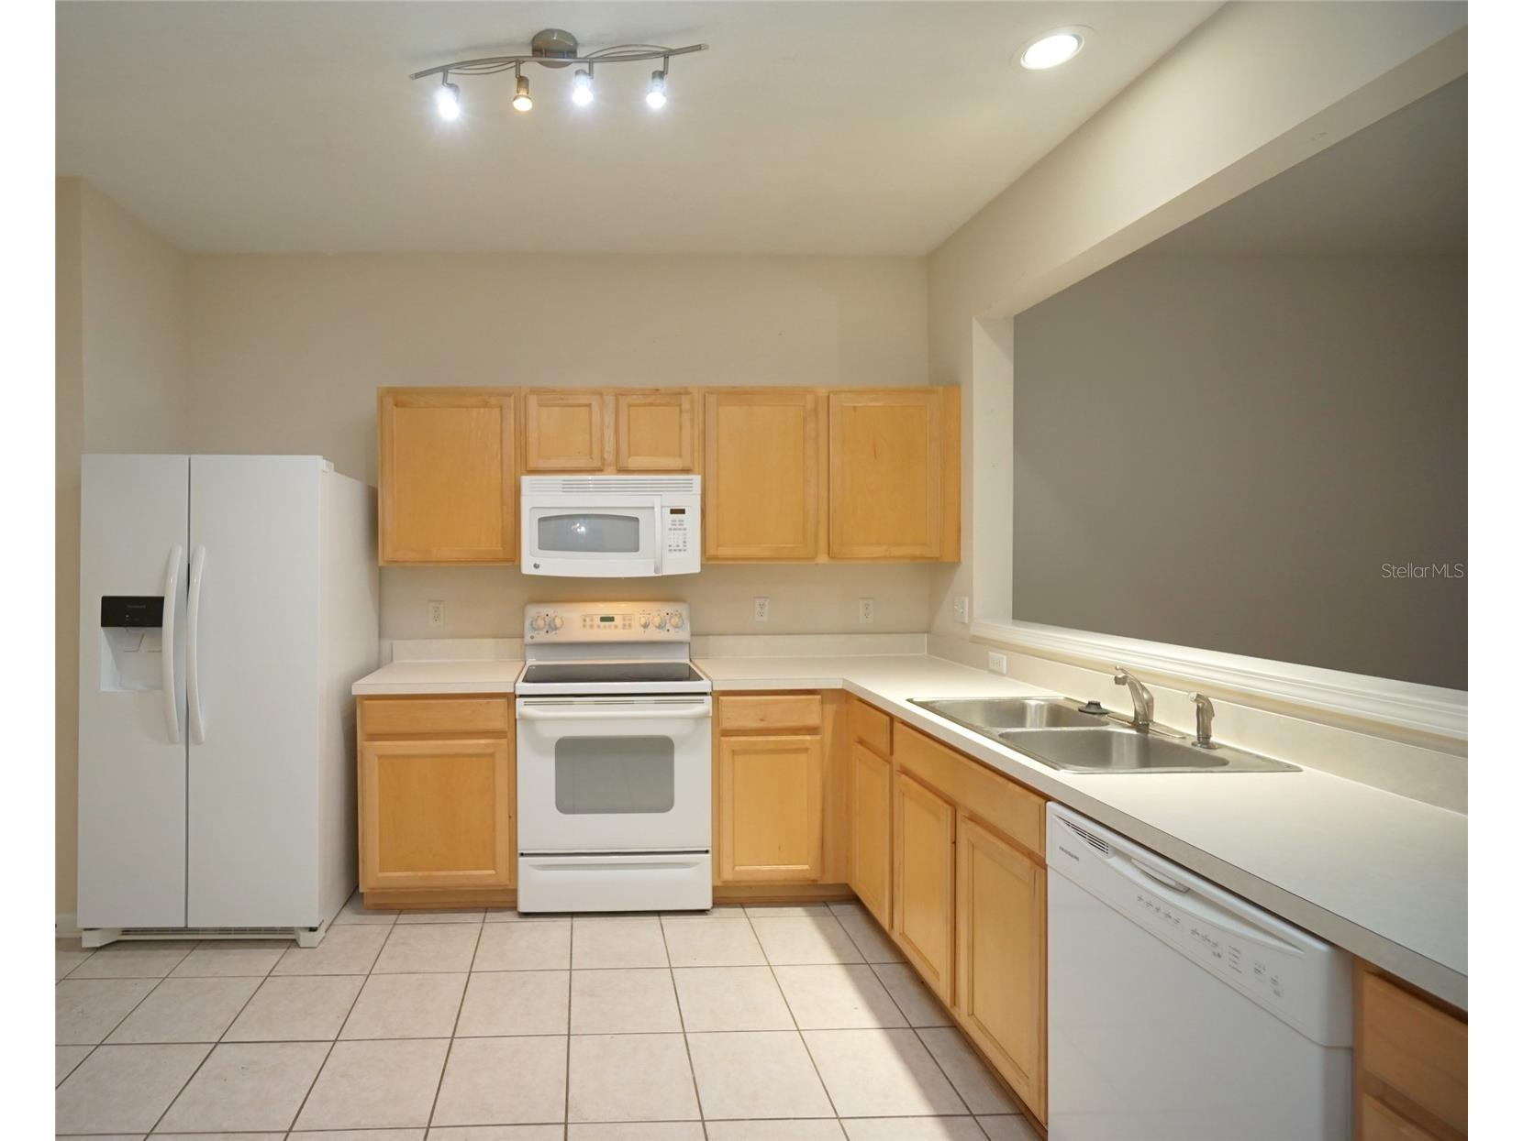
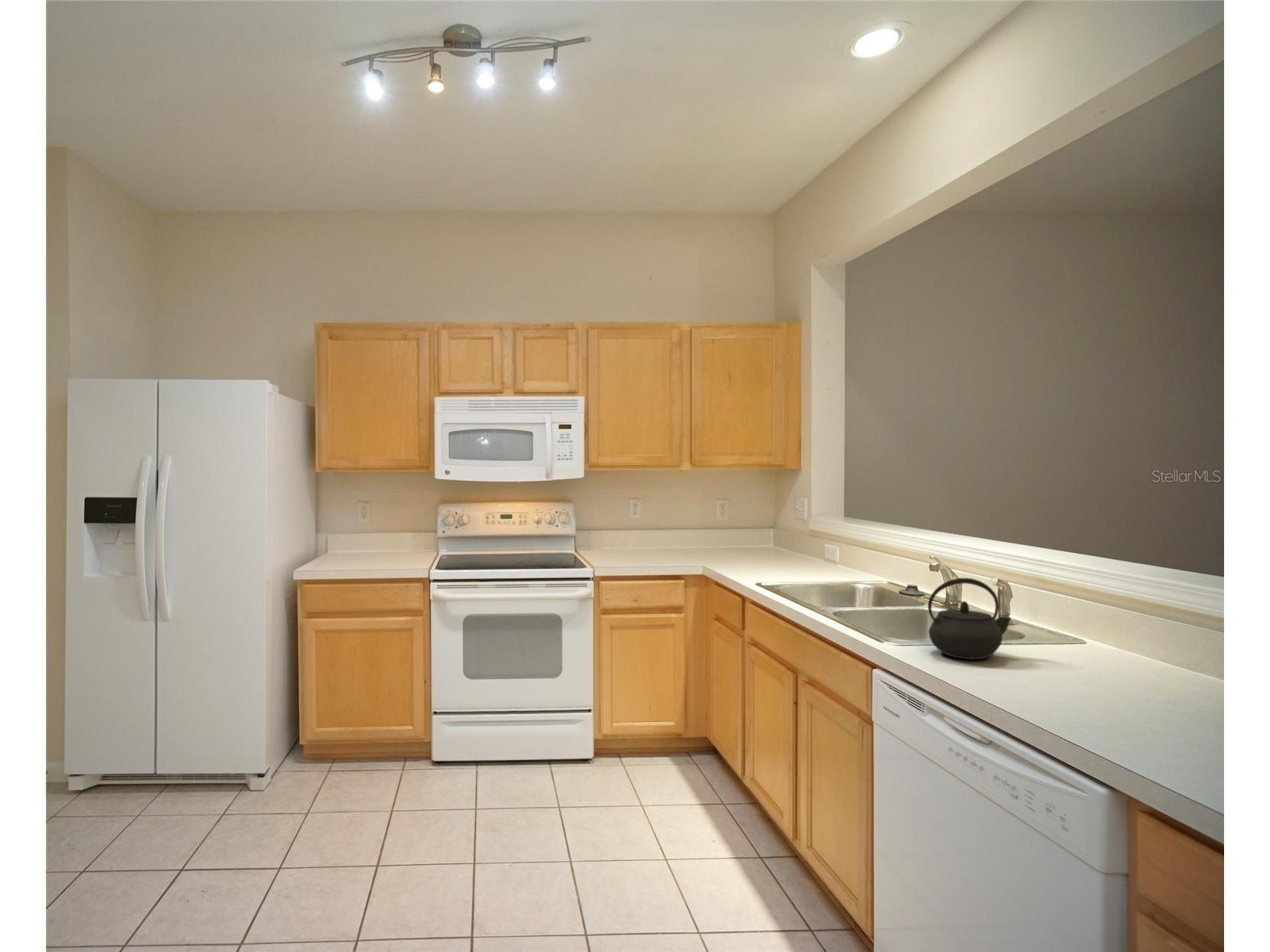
+ kettle [927,577,1012,661]
